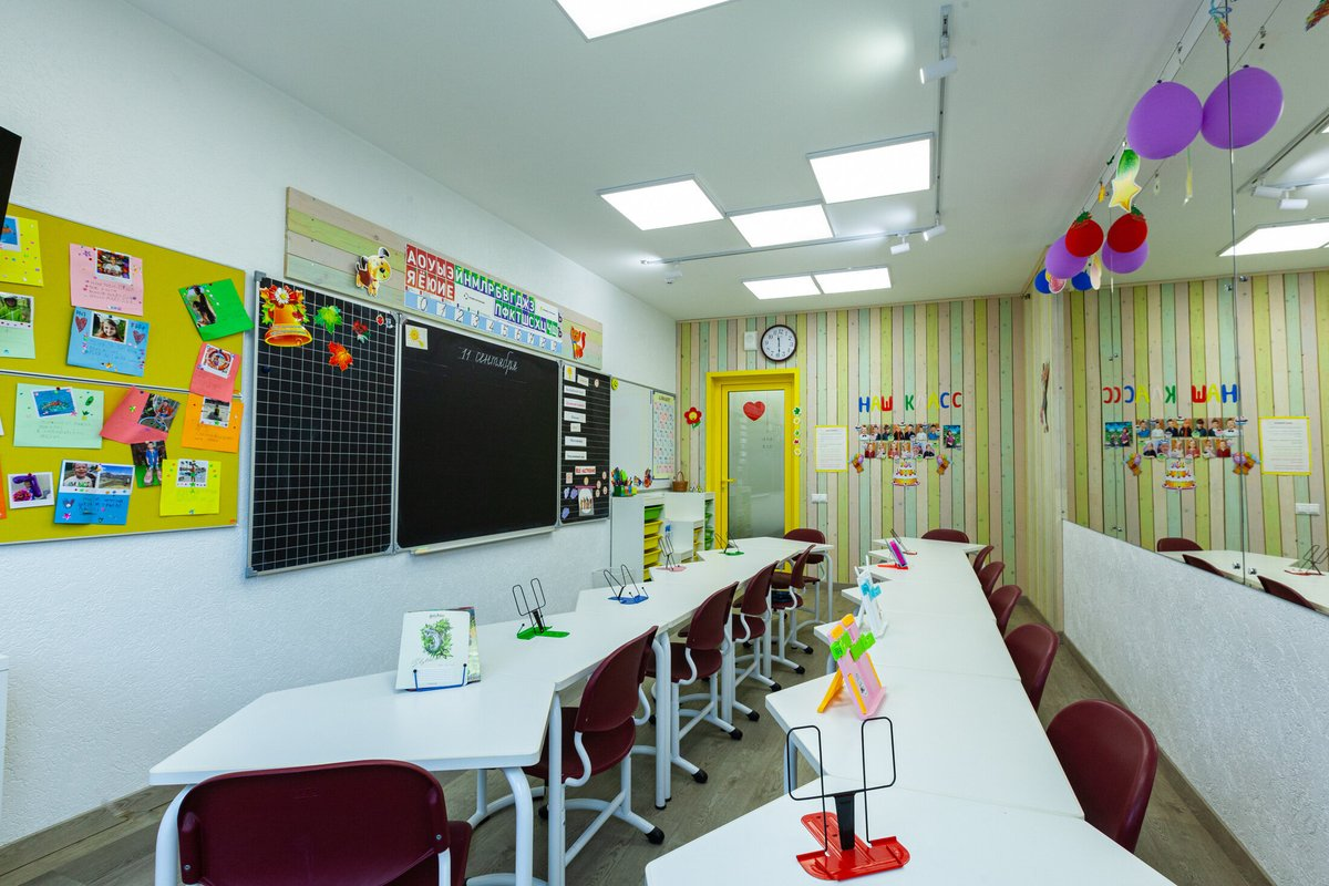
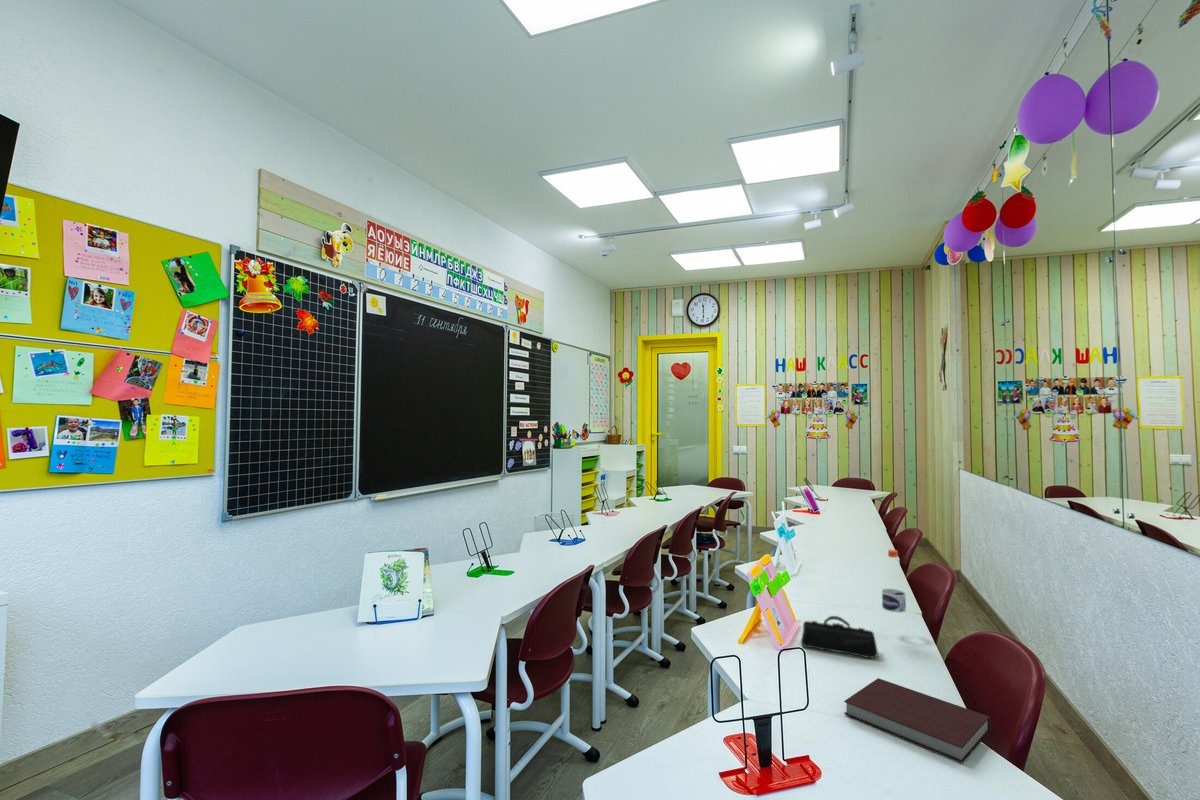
+ pencil case [800,615,879,659]
+ water bottle [881,548,907,614]
+ notebook [843,677,992,764]
